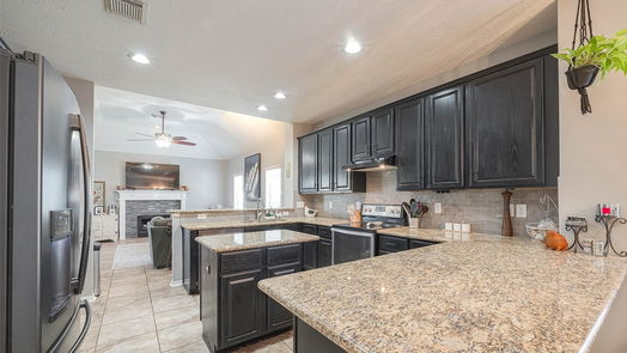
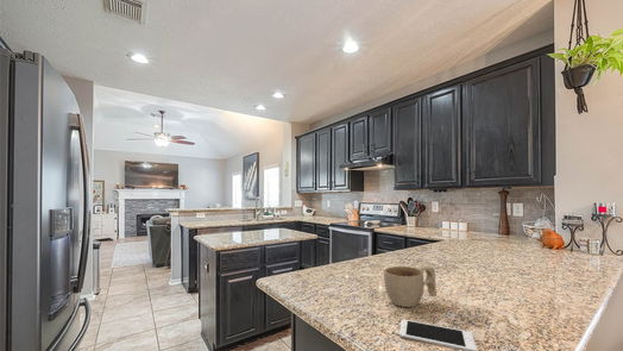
+ cell phone [398,319,478,351]
+ cup [383,265,438,308]
